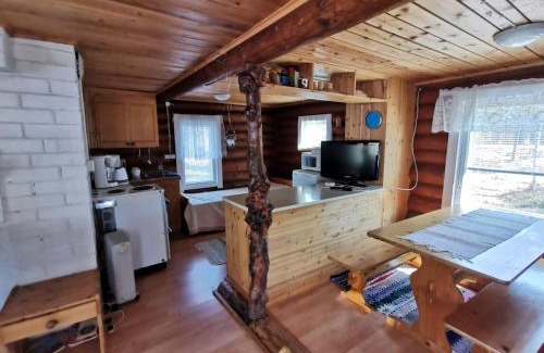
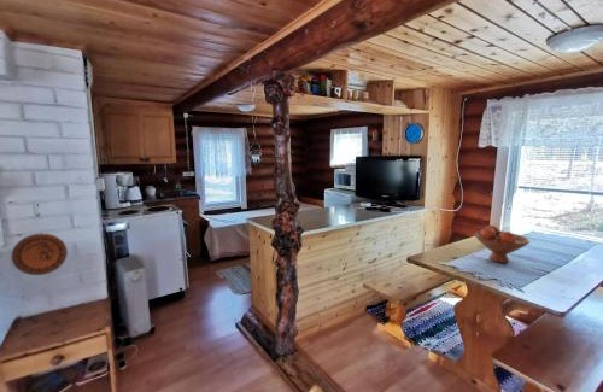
+ fruit bowl [473,224,531,264]
+ decorative plate [11,233,69,276]
